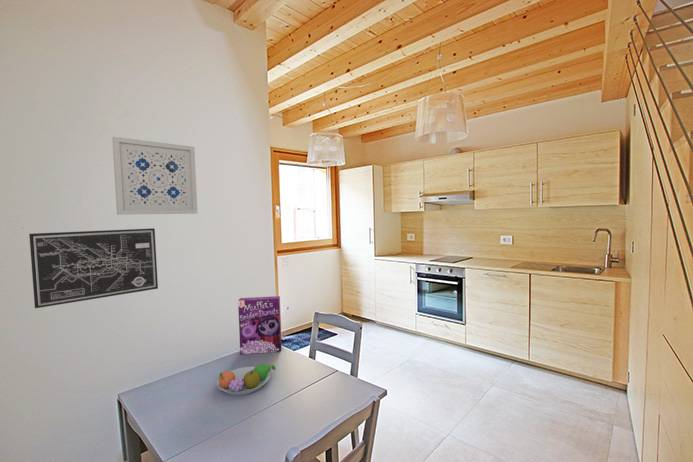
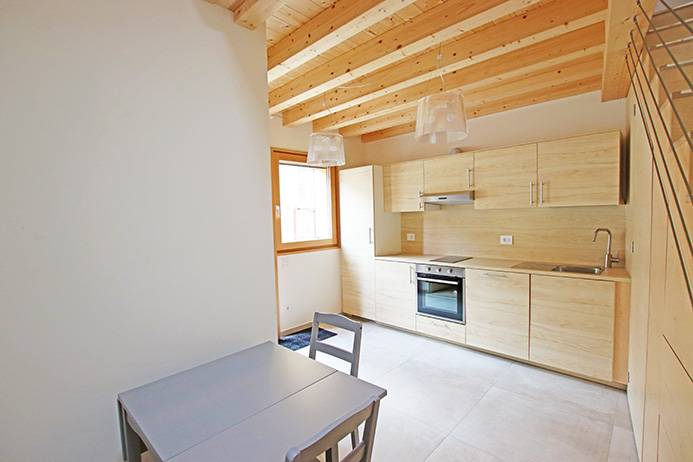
- fruit bowl [216,363,277,396]
- cereal box [237,295,283,355]
- wall art [28,227,159,309]
- wall art [111,136,199,216]
